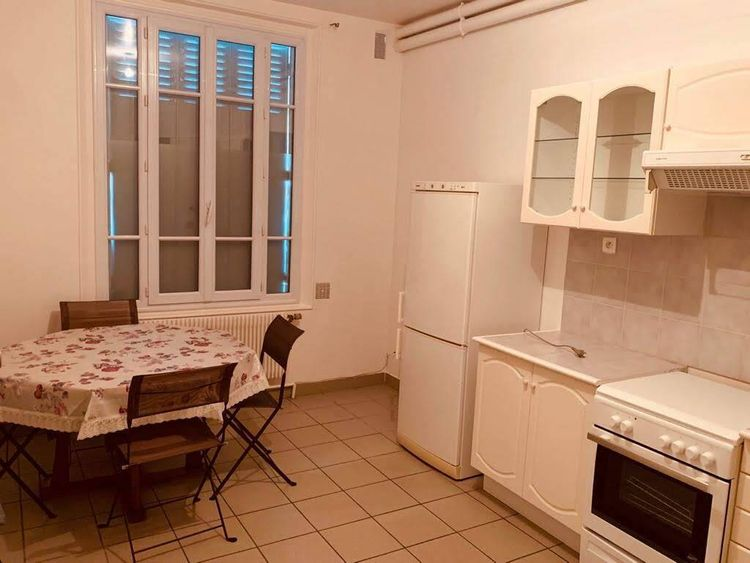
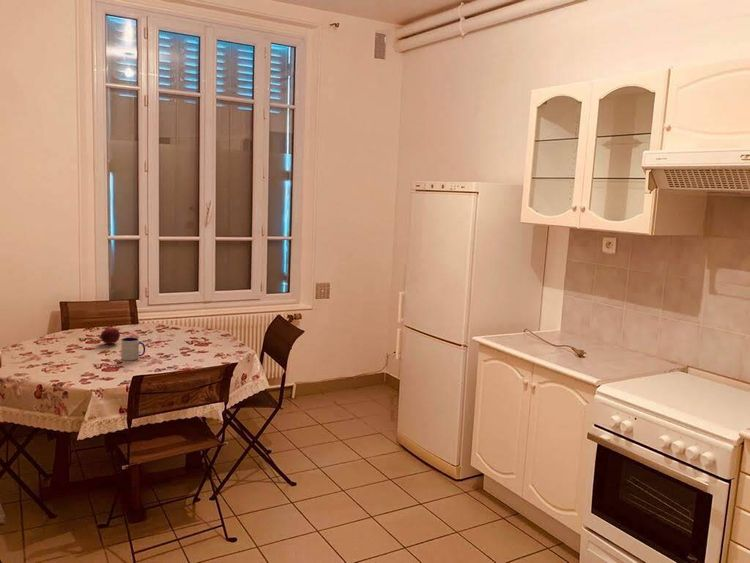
+ fruit [99,326,121,345]
+ mug [121,337,146,361]
